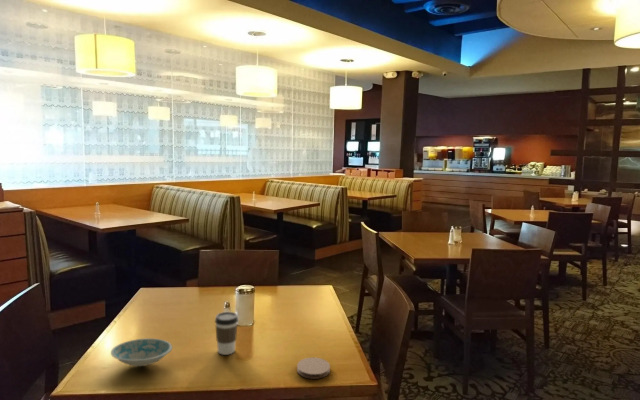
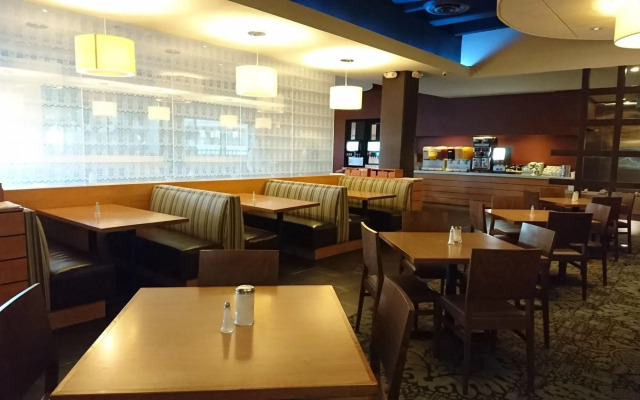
- coffee cup [214,311,239,356]
- ceramic bowl [110,338,173,367]
- coaster [296,357,331,380]
